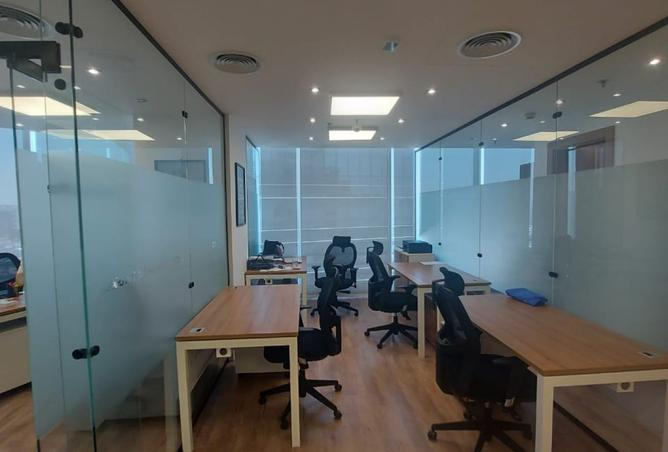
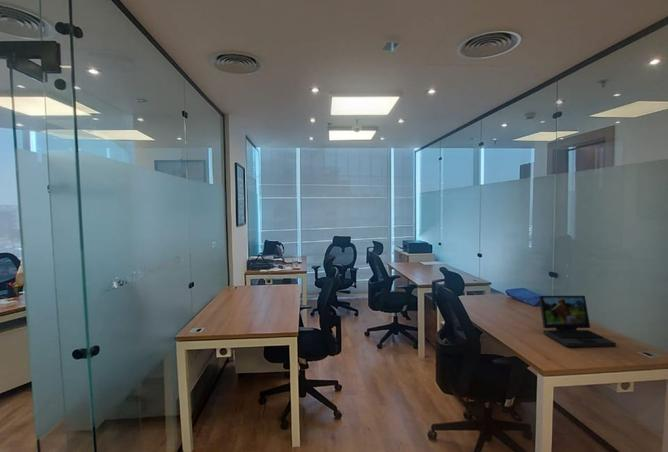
+ laptop [538,295,617,348]
